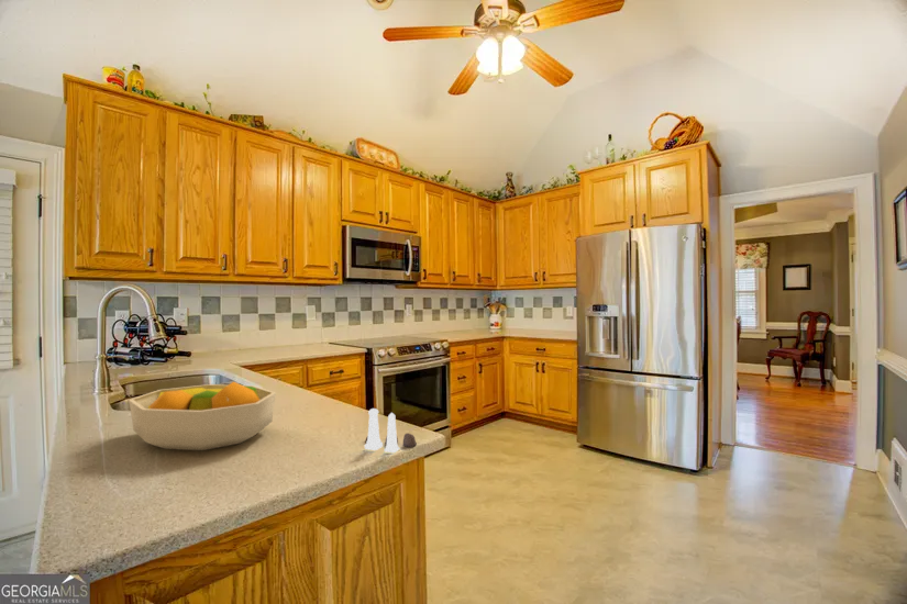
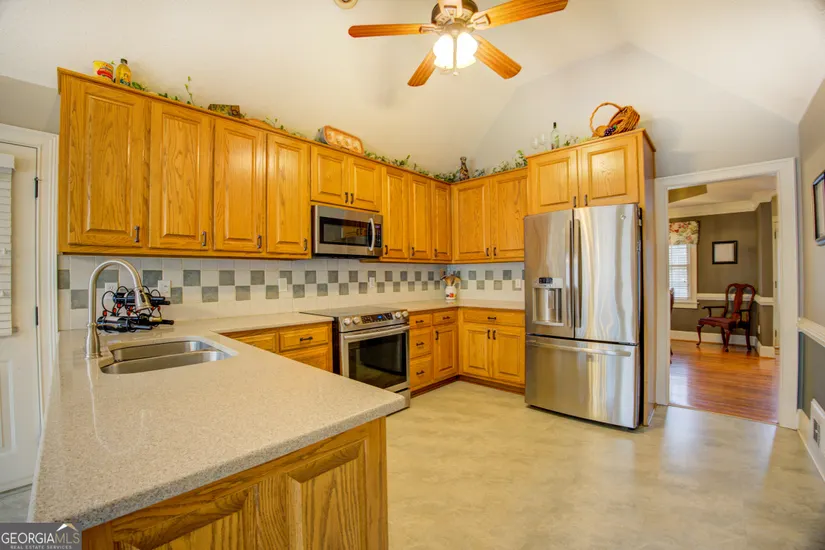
- salt and pepper shaker set [364,407,418,454]
- fruit bowl [128,381,277,451]
